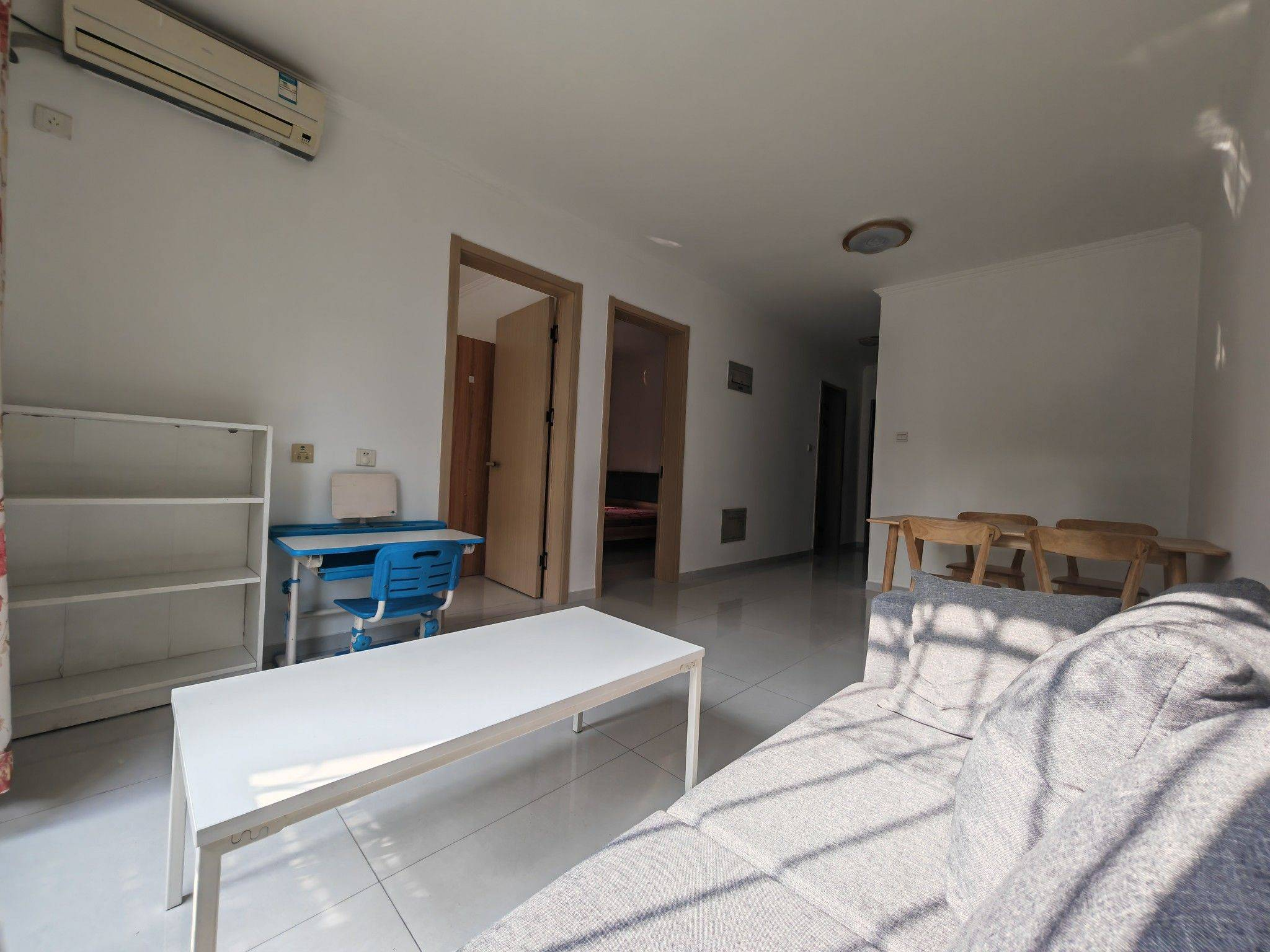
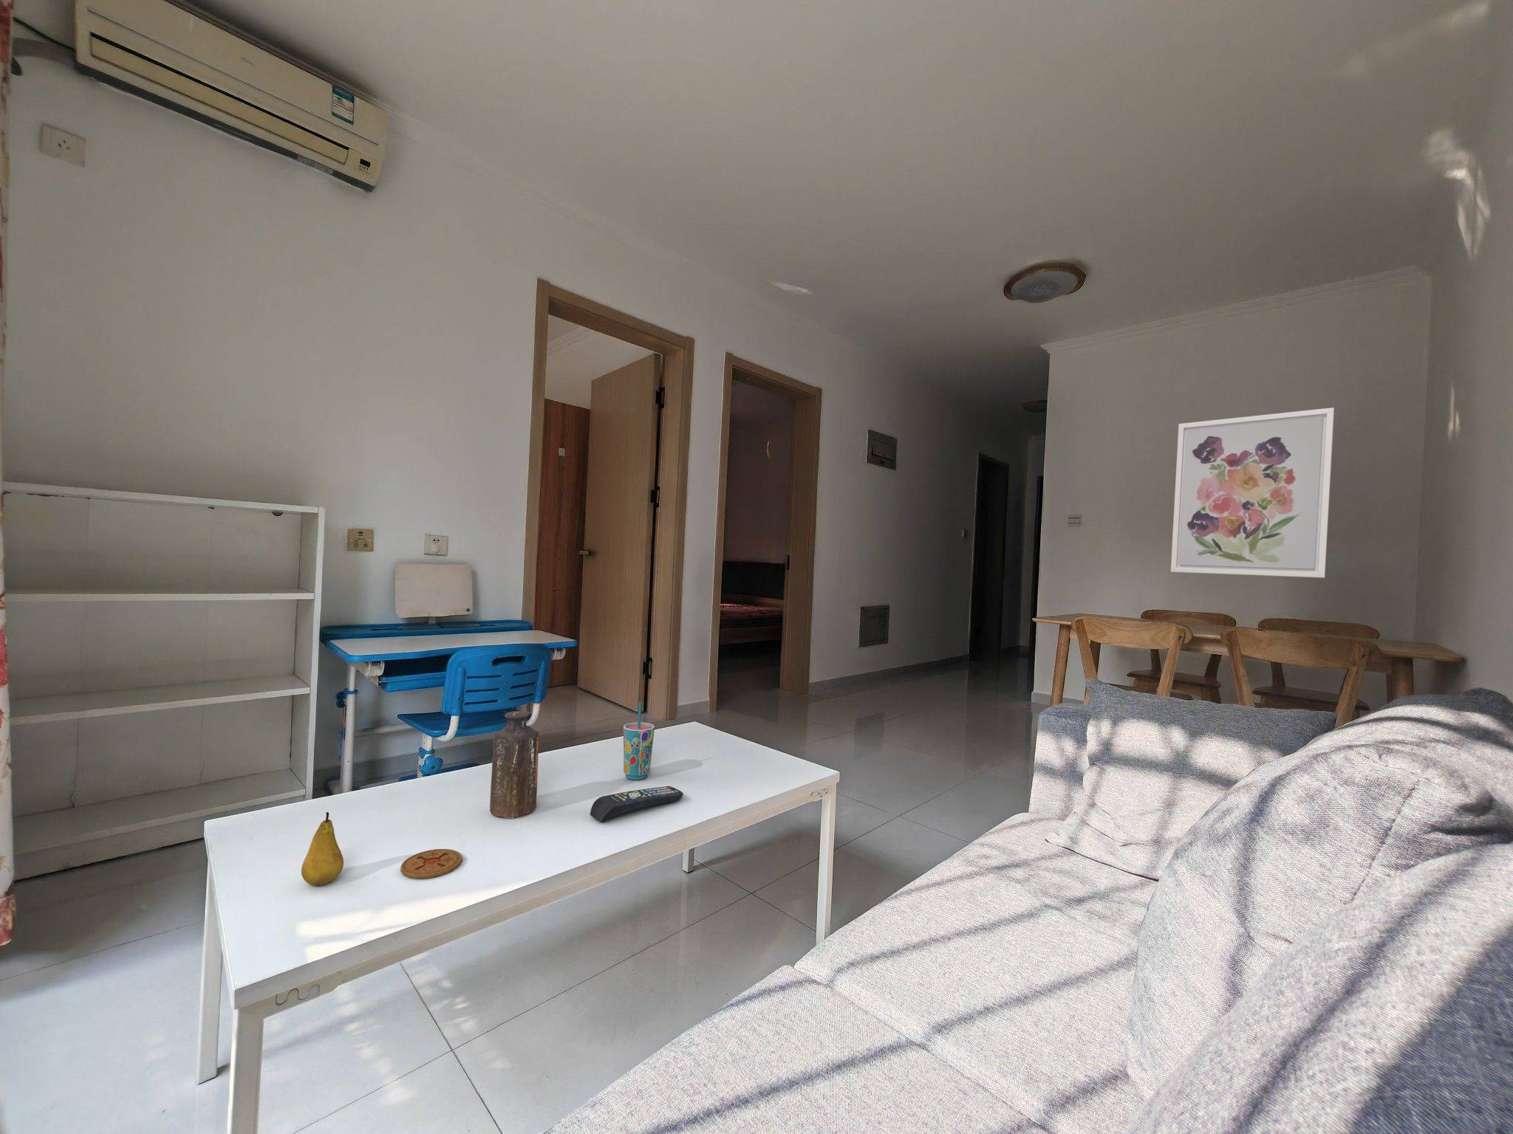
+ wall art [1170,407,1335,579]
+ cup [623,700,655,780]
+ coaster [399,848,463,879]
+ remote control [590,785,684,822]
+ fruit [300,811,344,886]
+ bottle [490,710,540,818]
